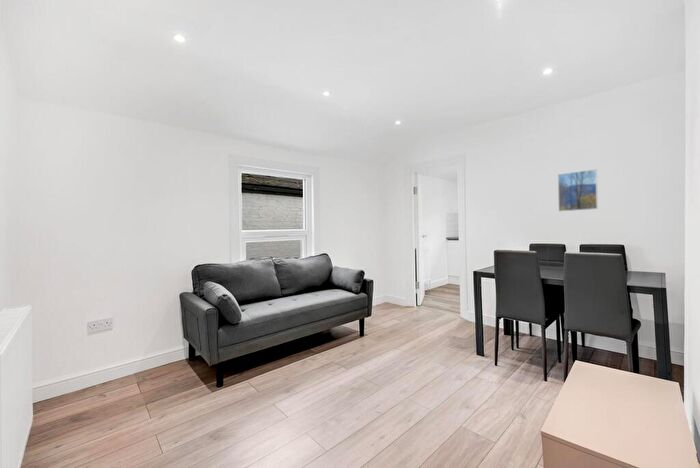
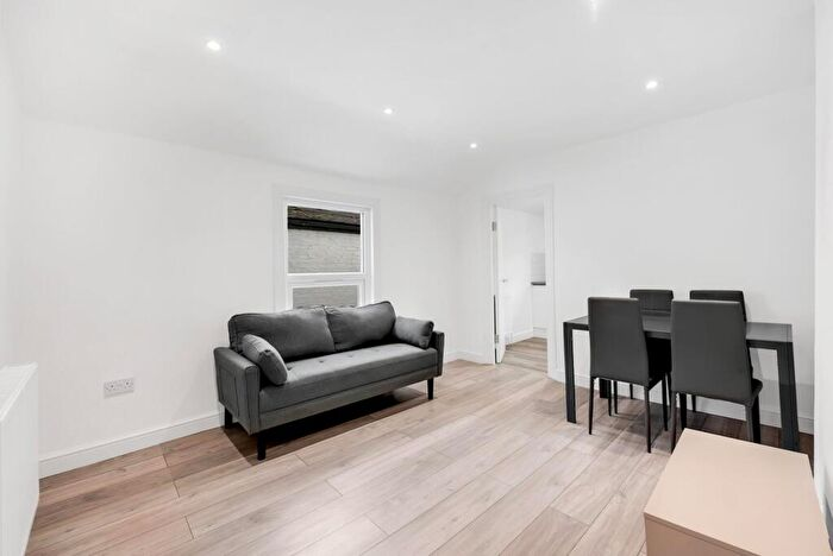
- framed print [557,168,599,212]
